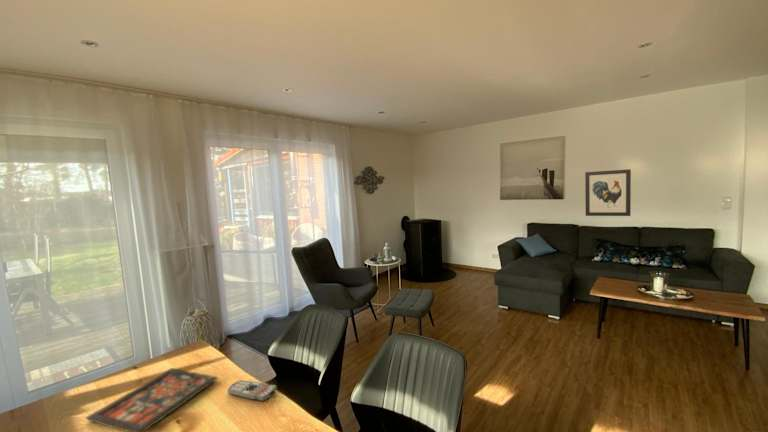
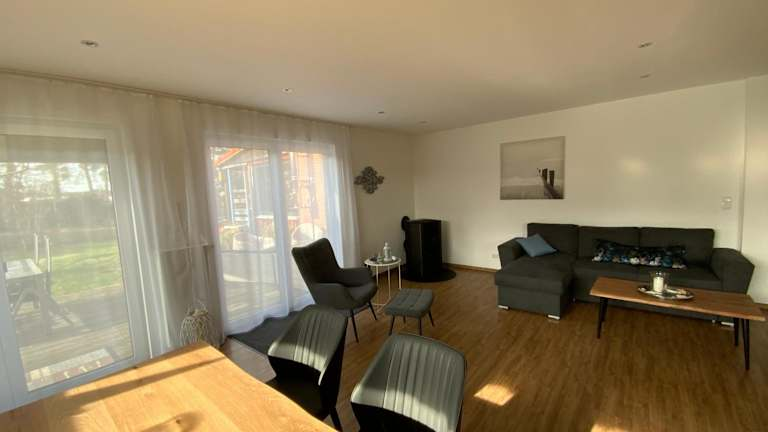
- remote control [227,379,278,403]
- board game [85,367,219,432]
- wall art [584,168,632,217]
